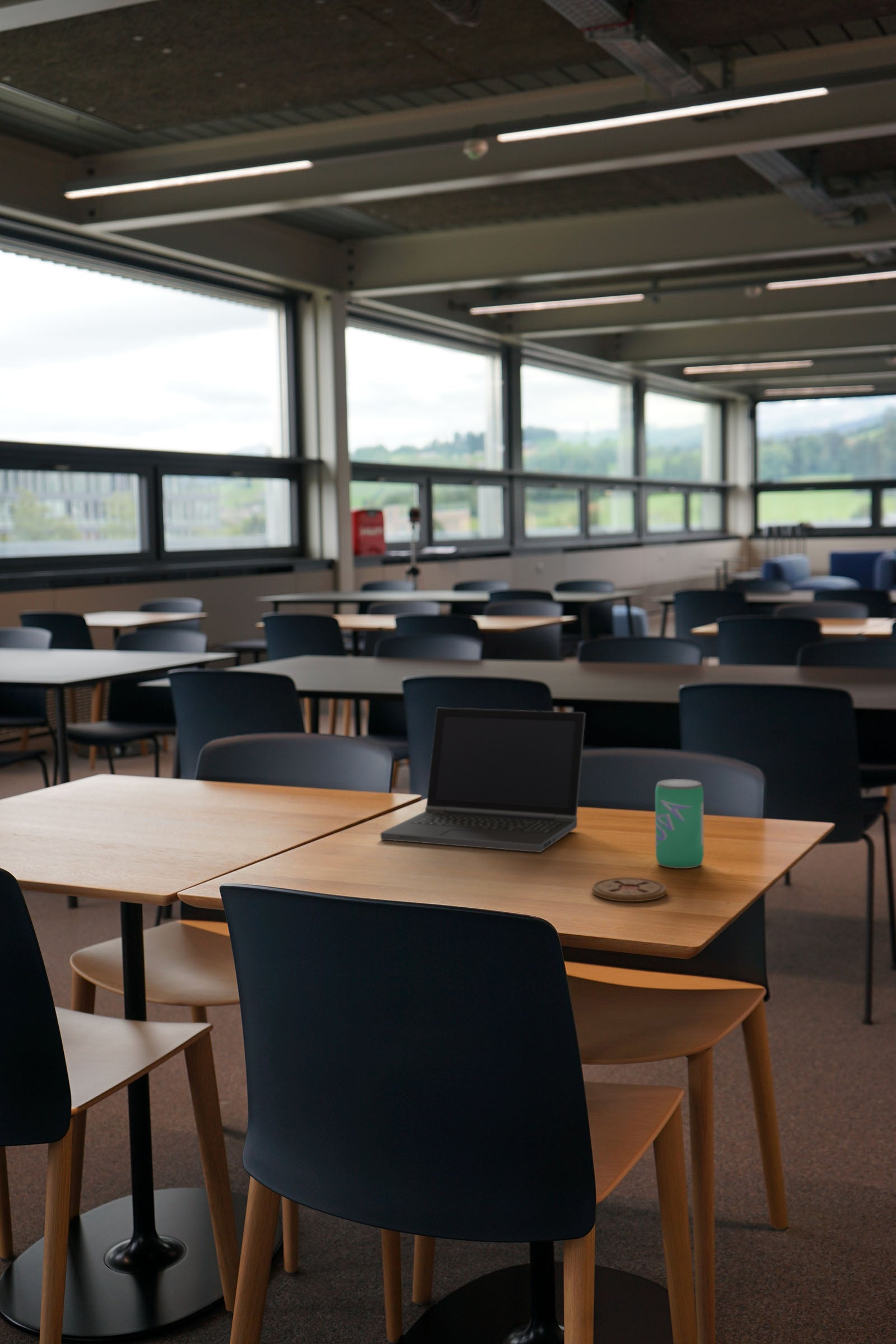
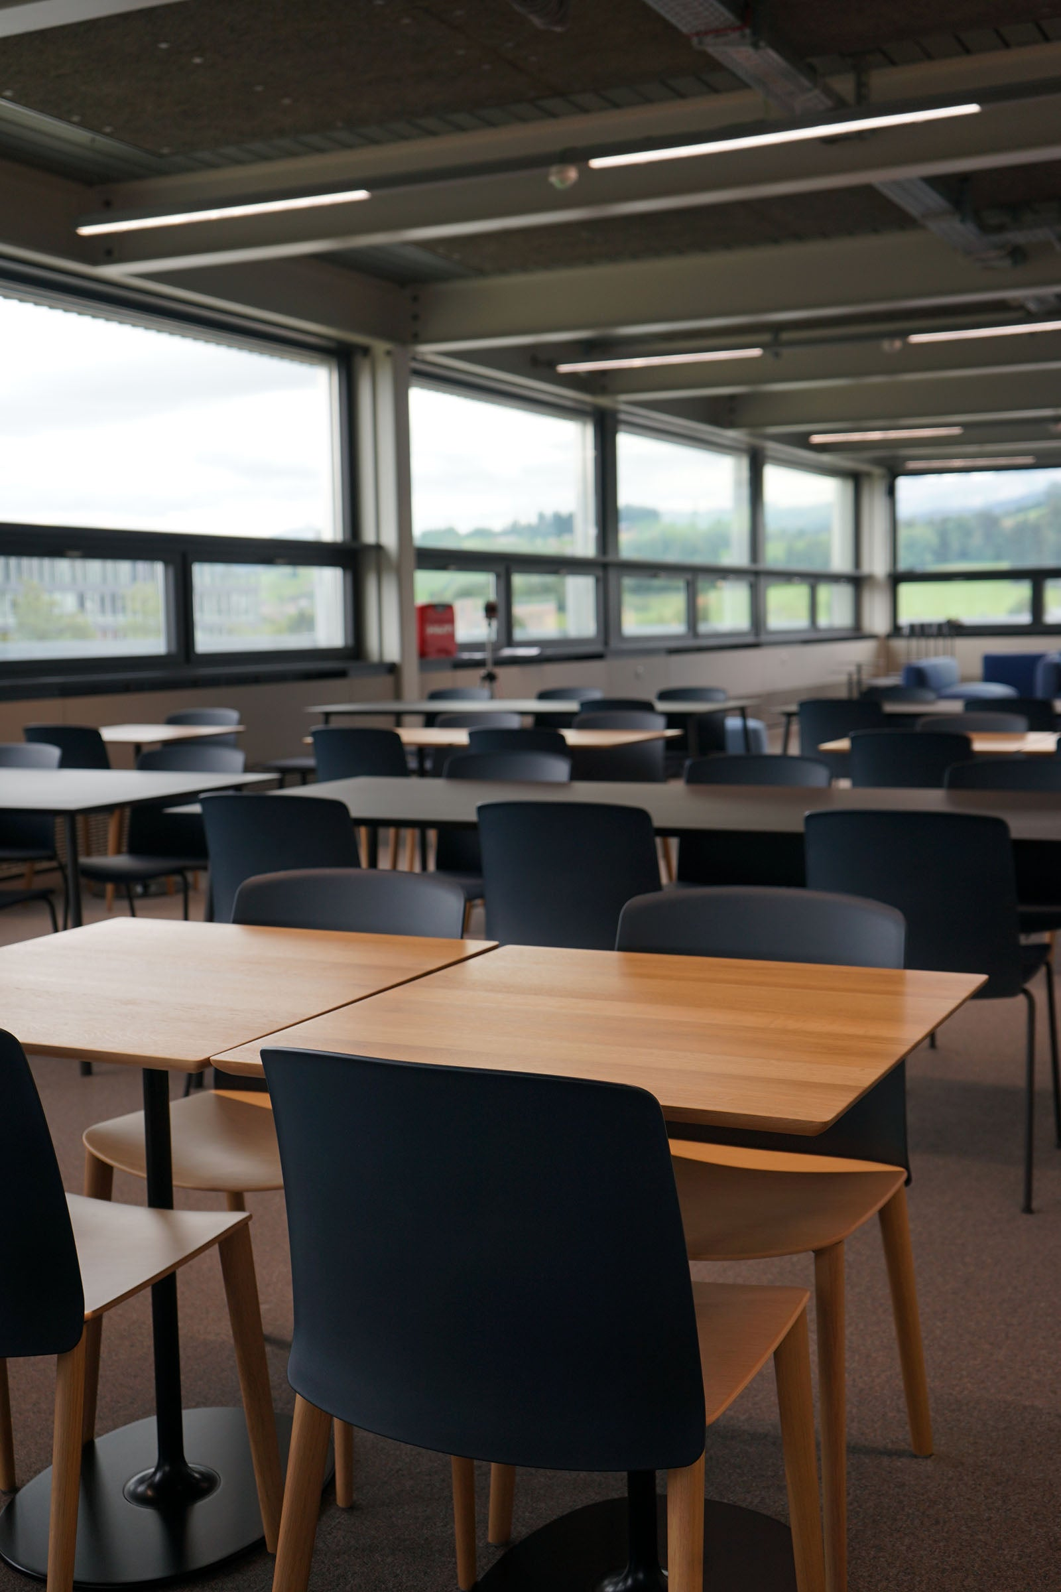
- laptop computer [380,707,586,853]
- coaster [591,877,667,902]
- beverage can [655,778,704,869]
